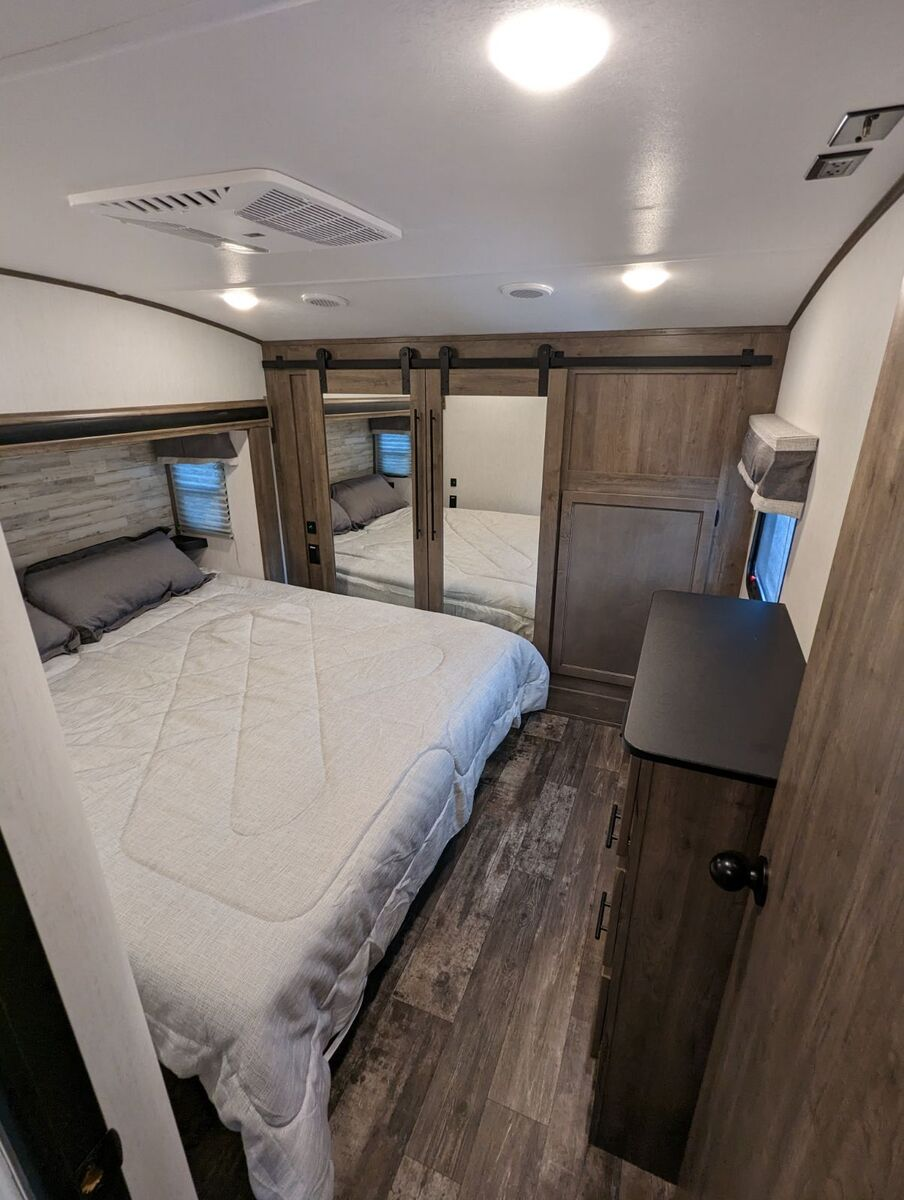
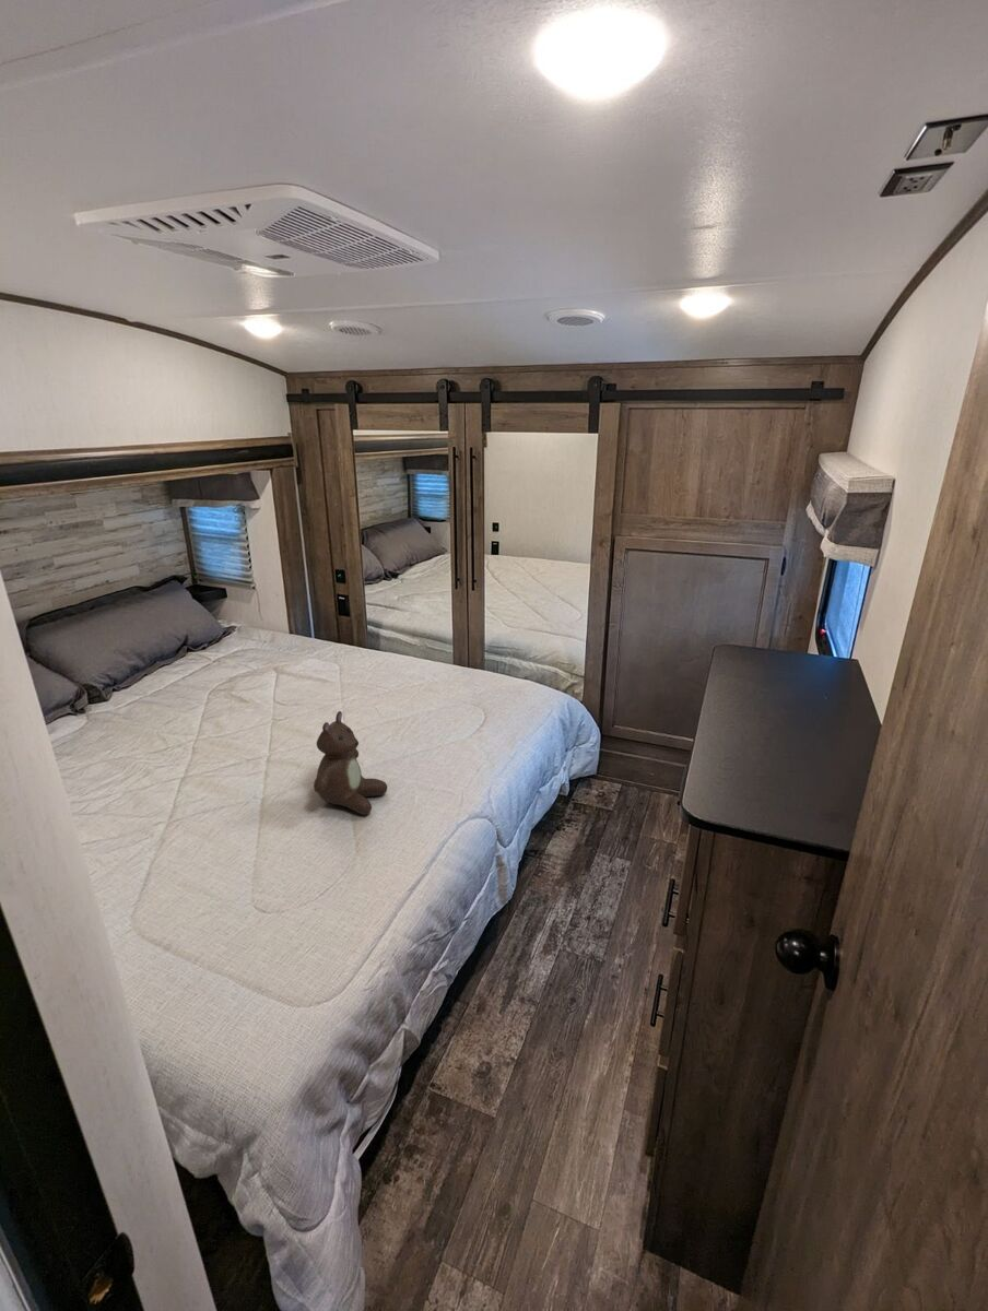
+ teddy bear [313,710,388,816]
